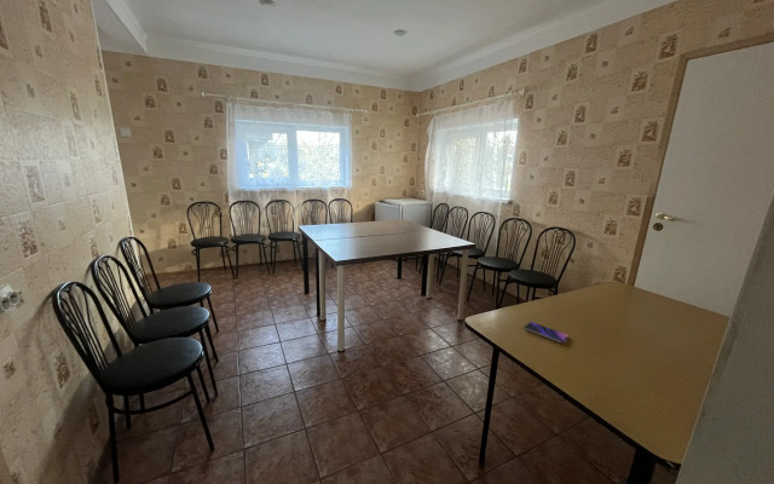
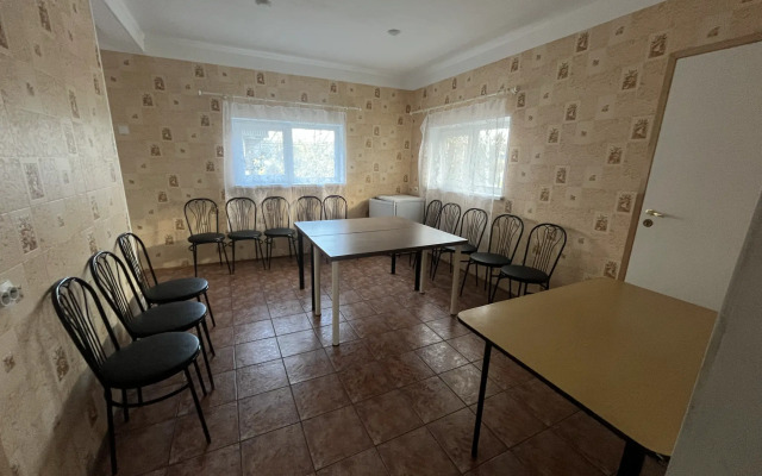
- smartphone [522,321,570,345]
